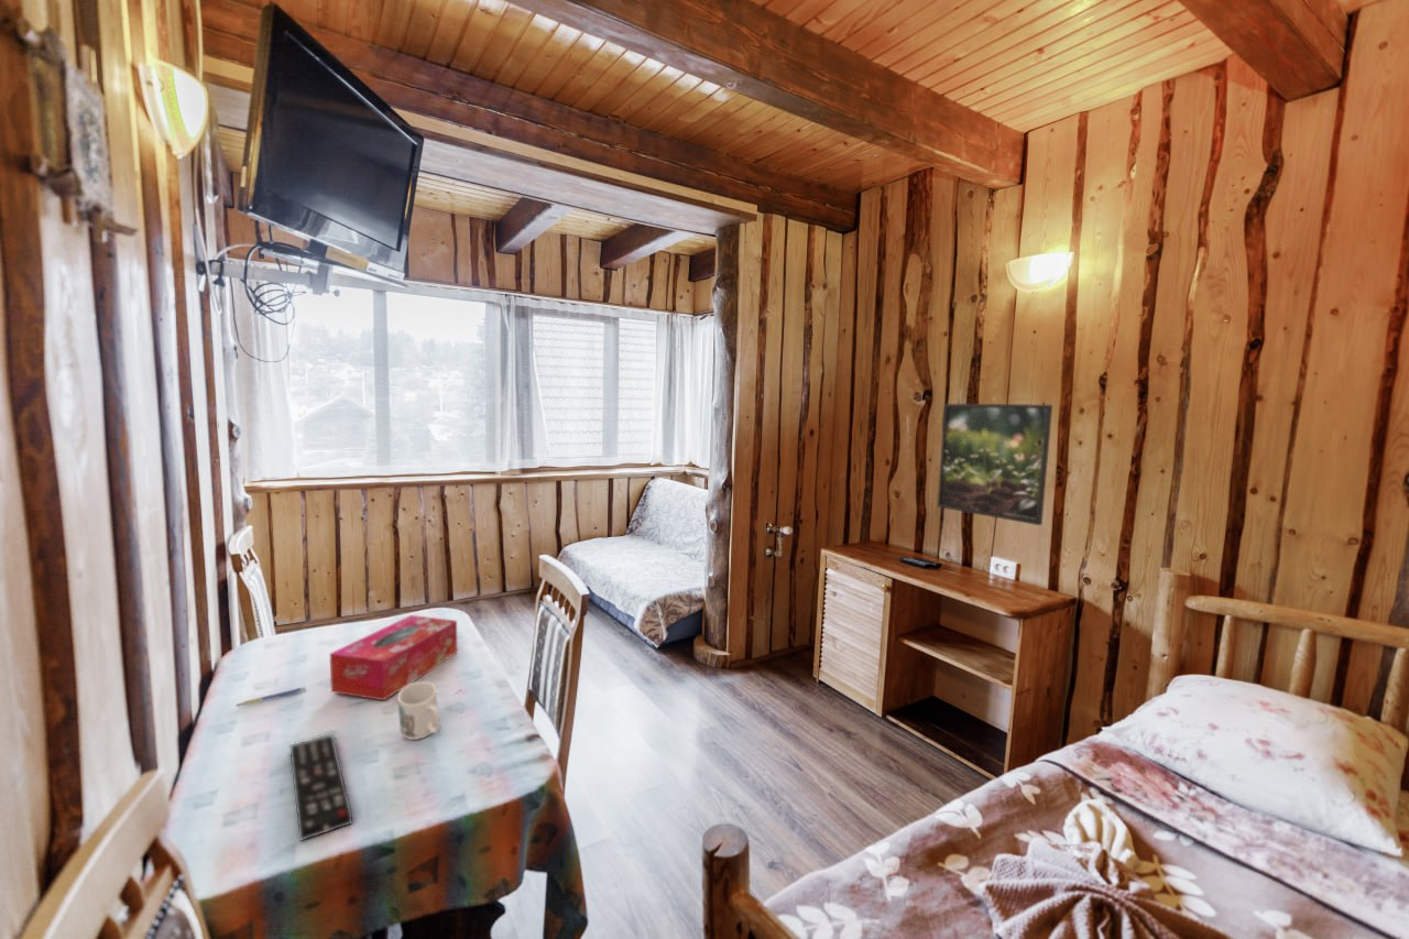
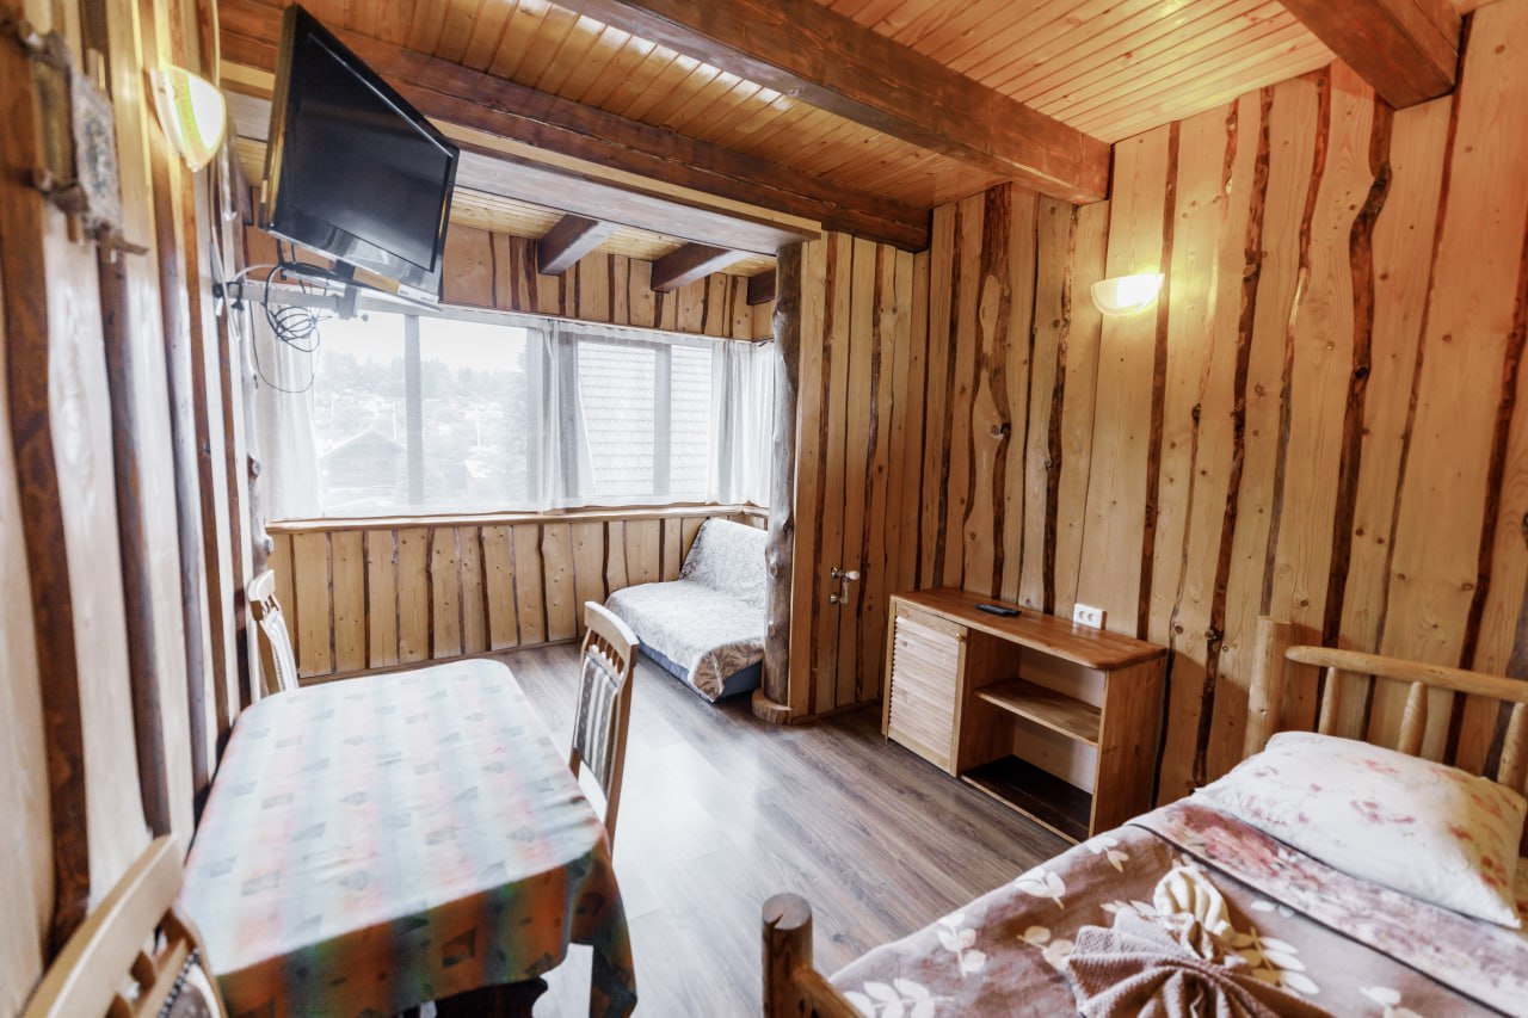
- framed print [937,403,1053,526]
- pen [234,686,306,707]
- remote control [290,733,353,842]
- tissue box [329,614,458,701]
- mug [396,680,441,741]
